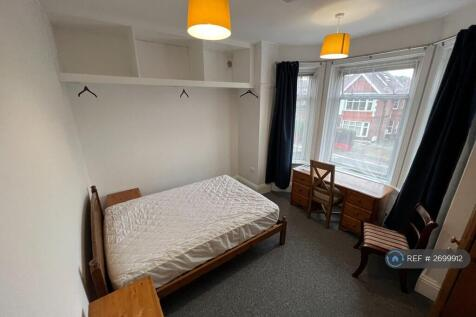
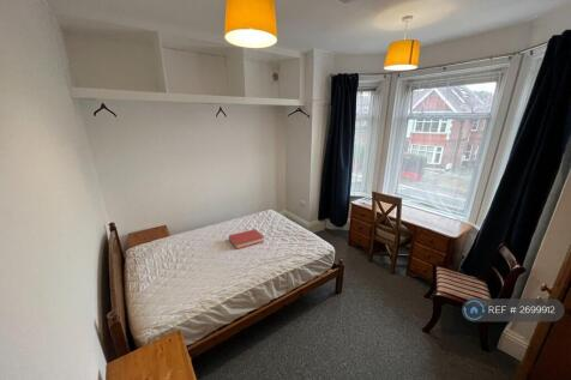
+ hardback book [228,228,265,251]
